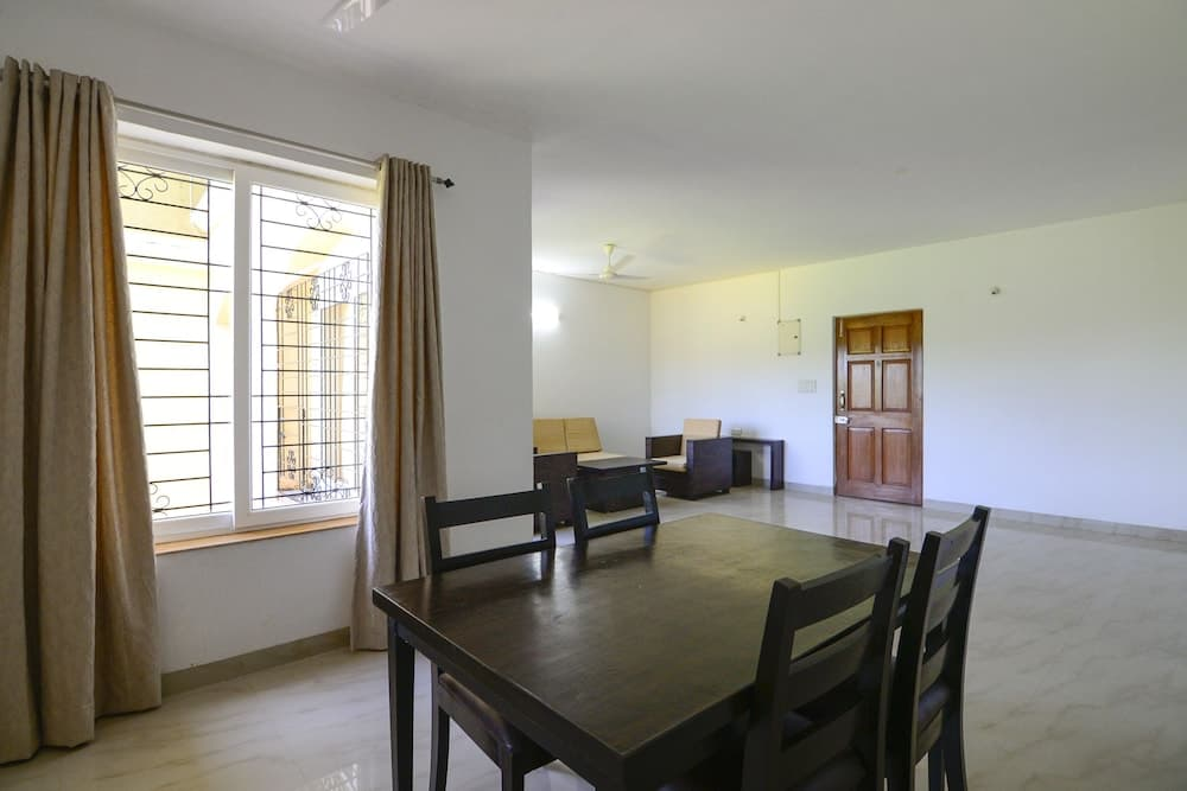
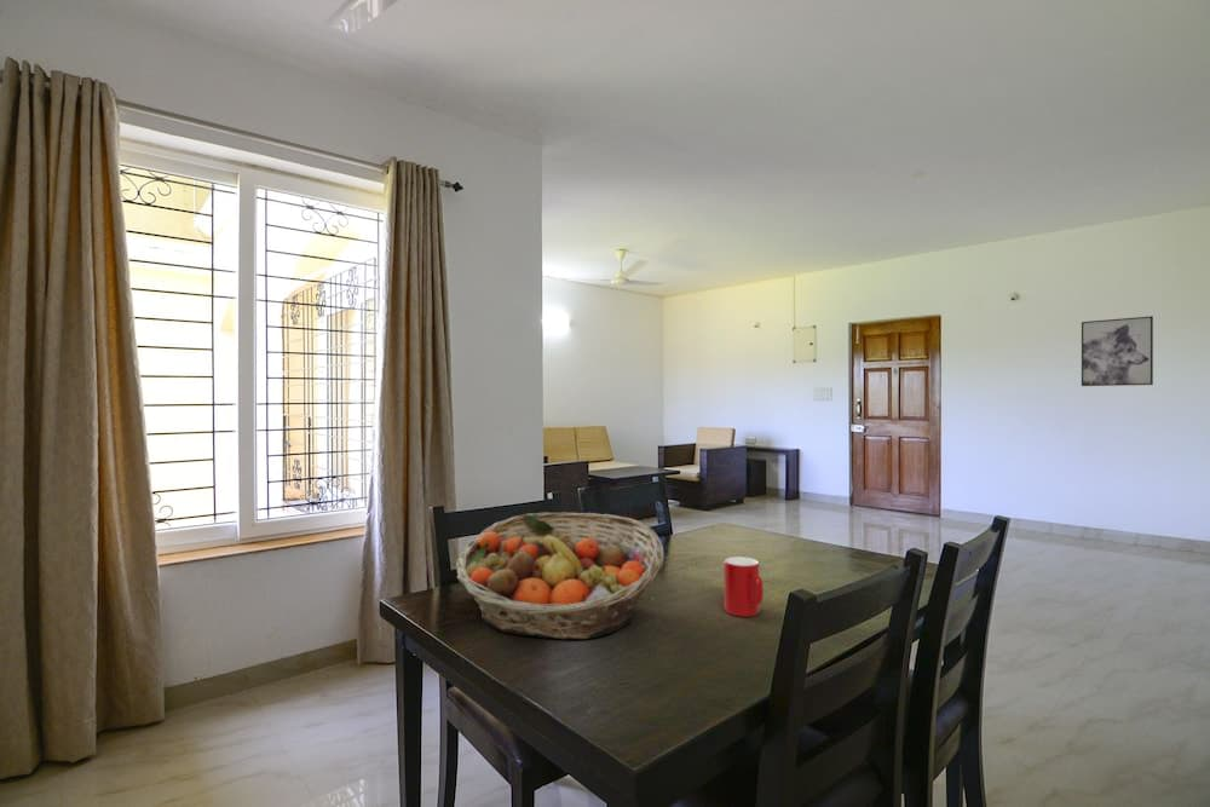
+ cup [722,555,765,618]
+ fruit basket [455,512,666,640]
+ wall art [1081,315,1154,387]
